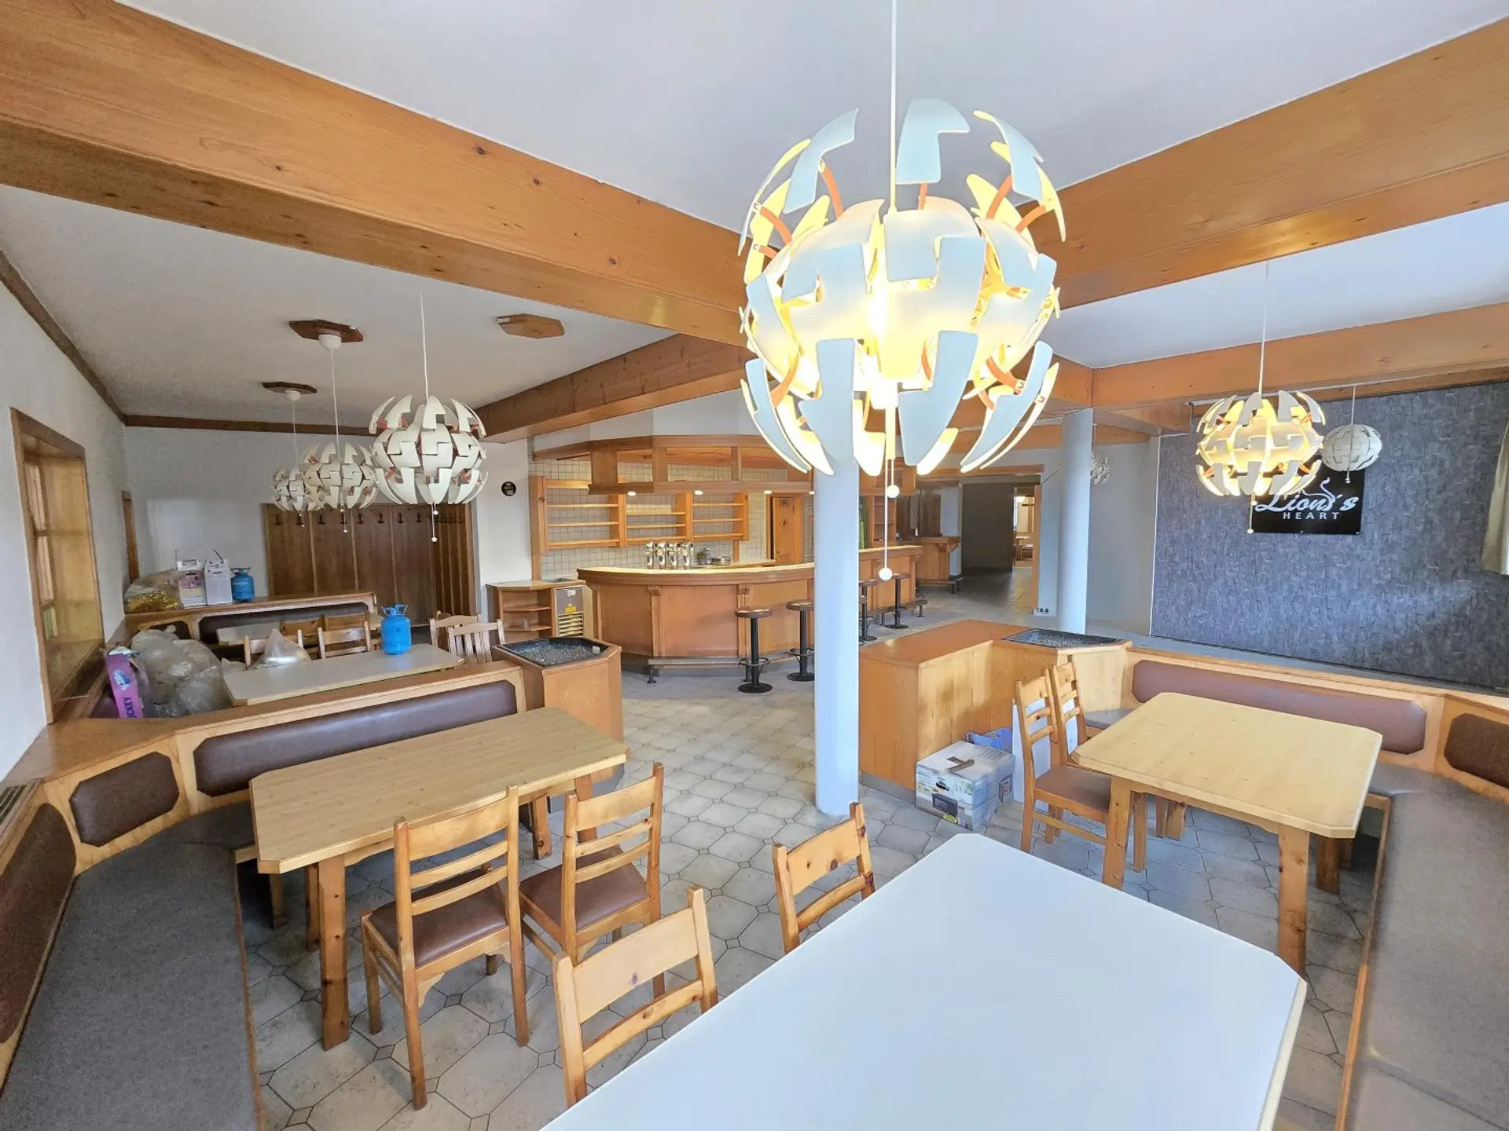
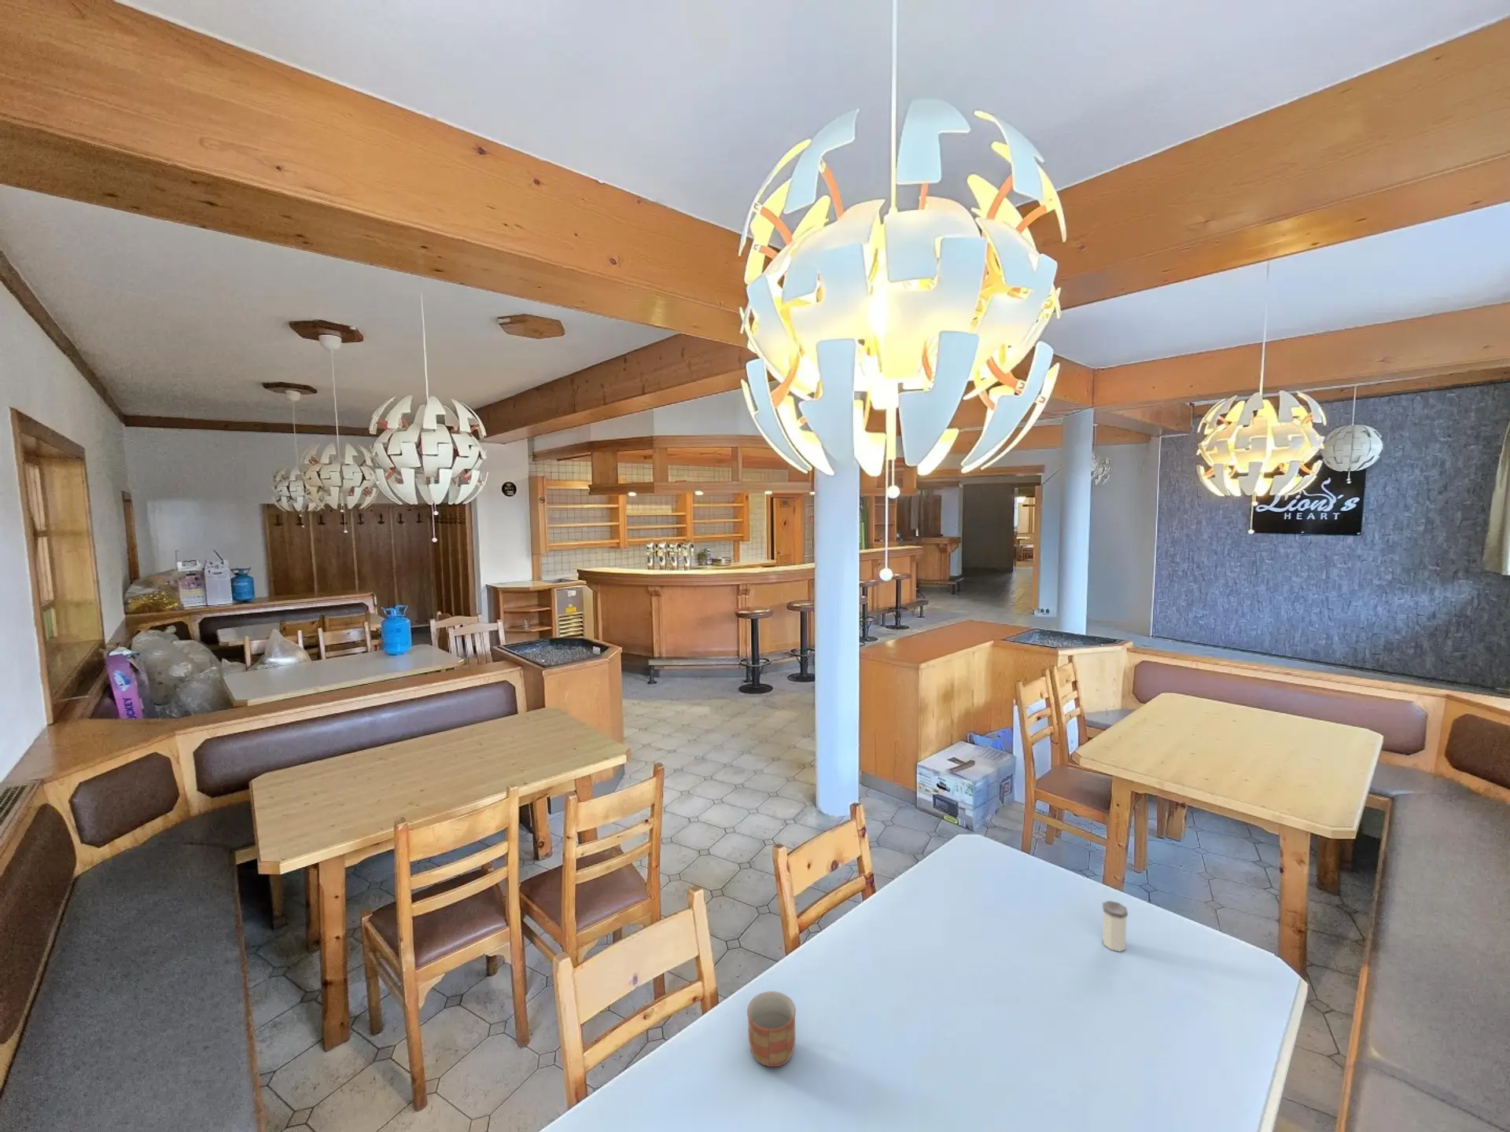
+ salt shaker [1102,900,1128,952]
+ mug [747,990,797,1068]
